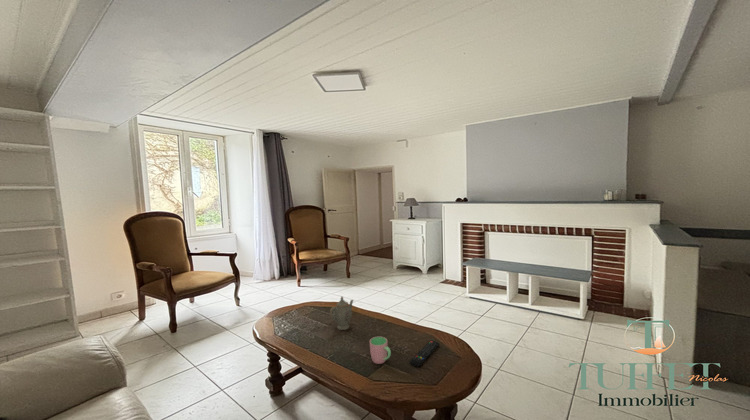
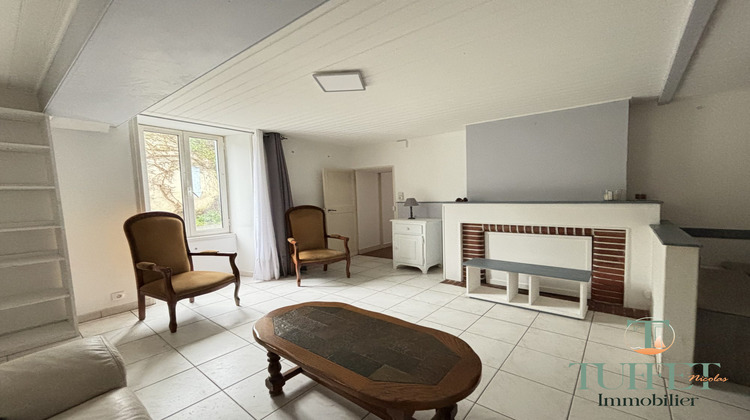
- remote control [409,340,440,368]
- cup [369,336,392,365]
- chinaware [329,296,355,331]
